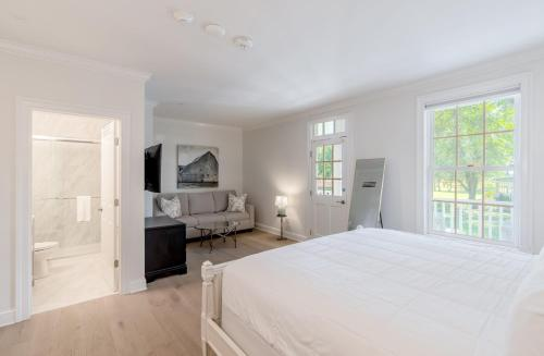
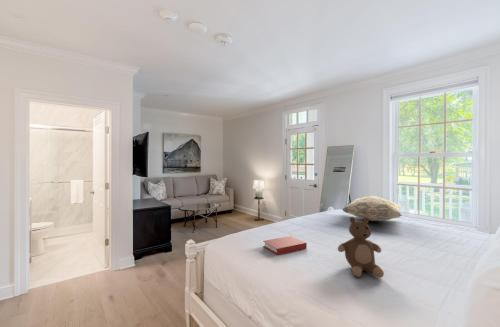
+ decorative pillow [341,195,403,222]
+ book [262,235,308,256]
+ teddy bear [337,216,385,279]
